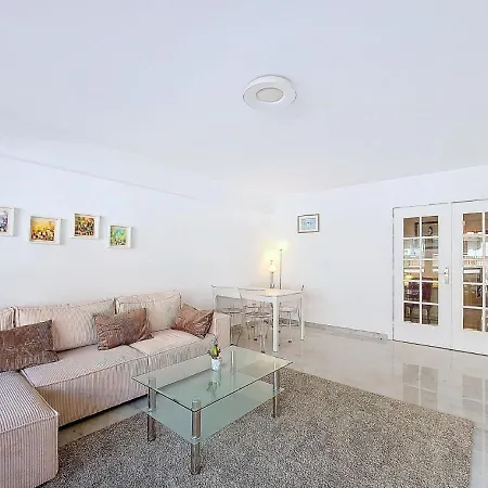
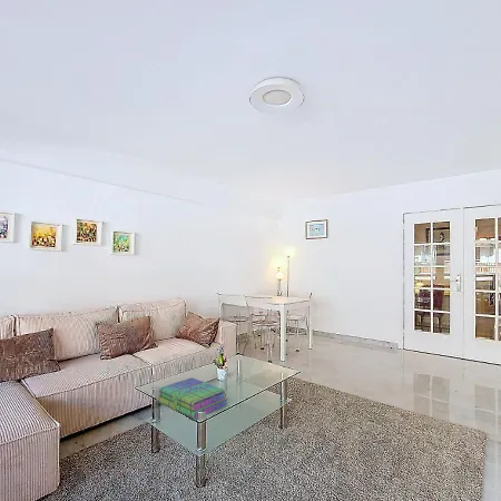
+ stack of books [156,376,228,421]
